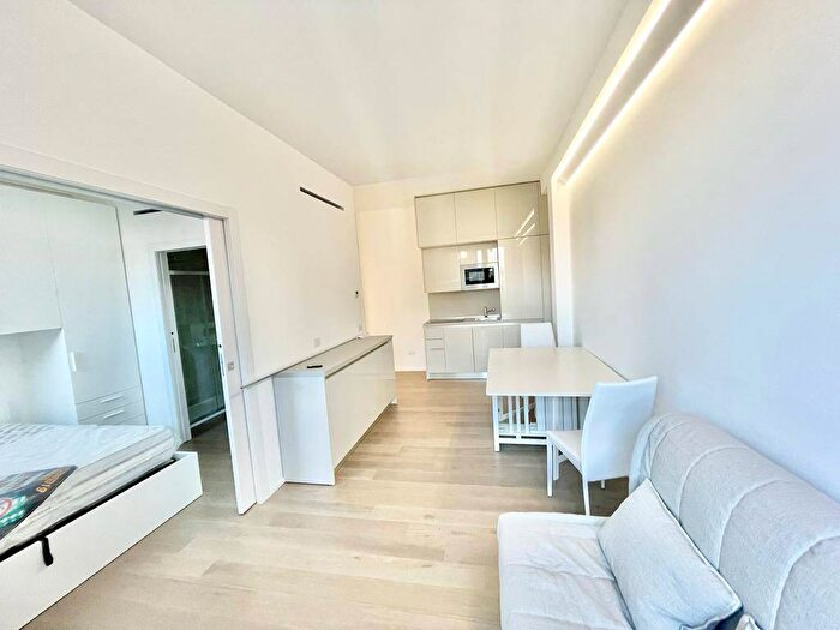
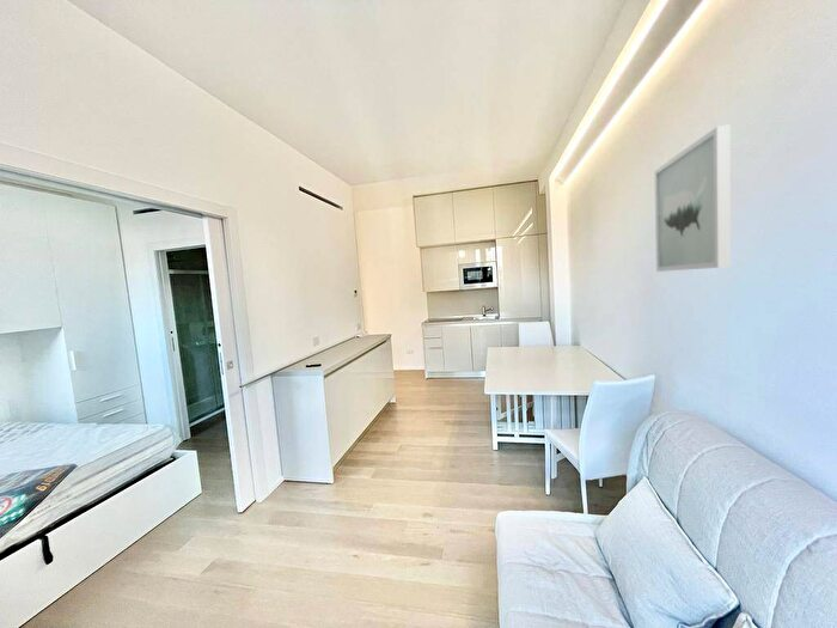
+ wall art [653,123,732,273]
